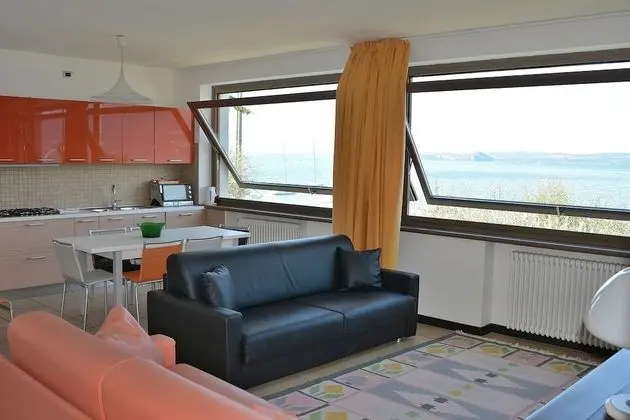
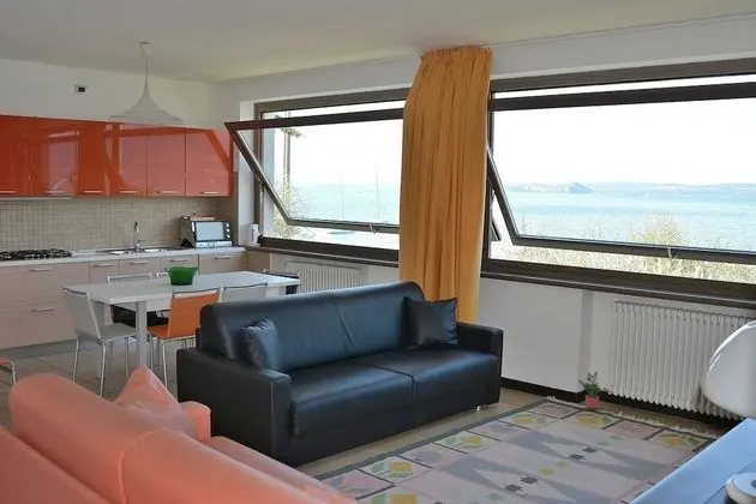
+ potted plant [577,370,612,410]
